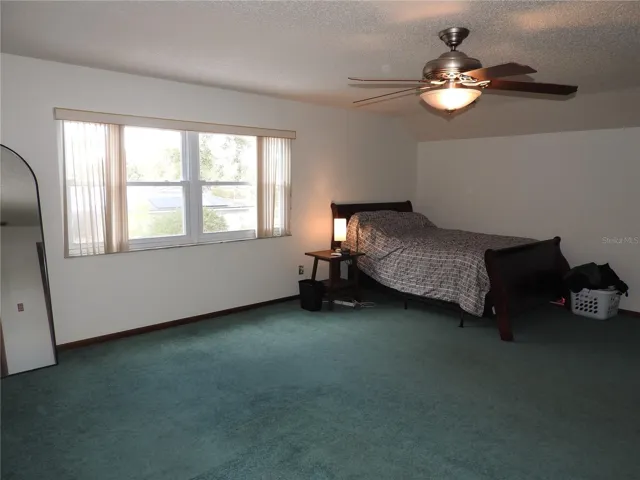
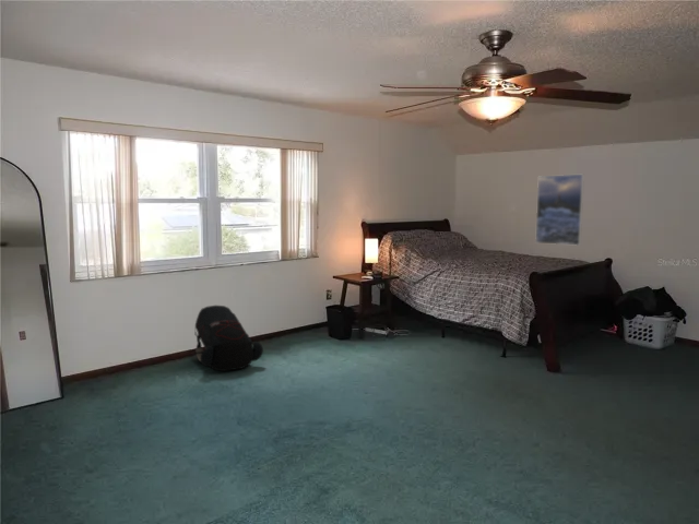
+ backpack [194,305,264,372]
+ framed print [534,174,585,247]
